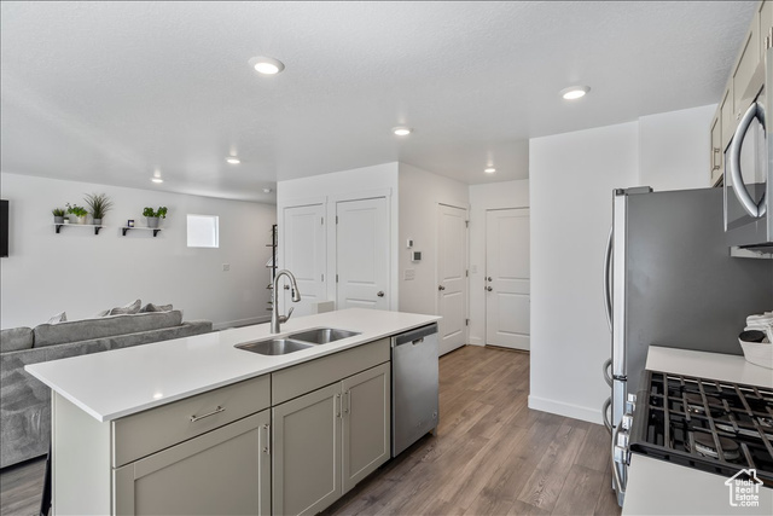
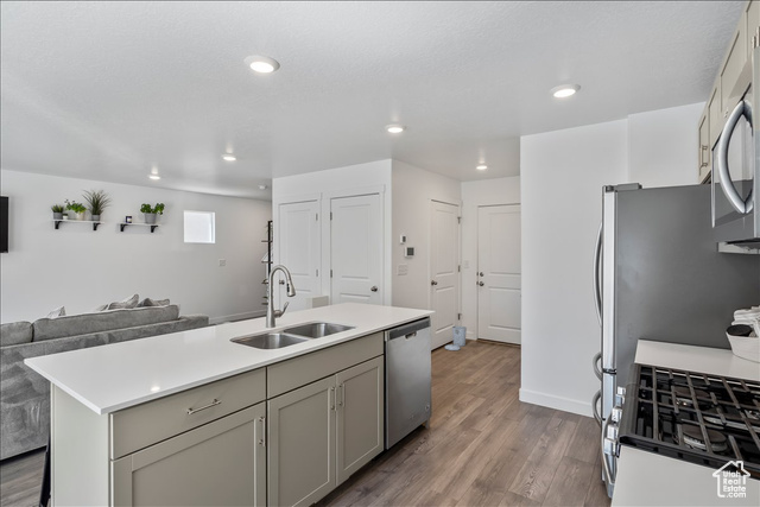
+ trash can [444,325,468,351]
